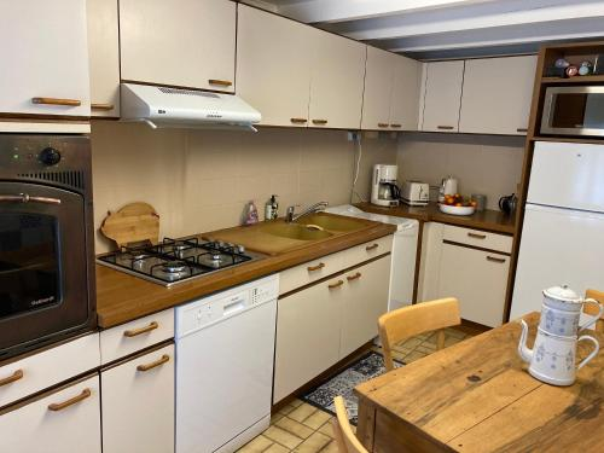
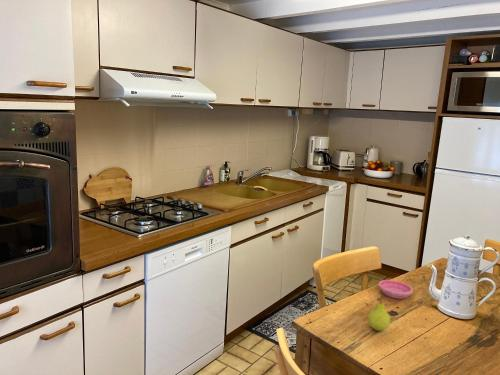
+ saucer [377,279,414,300]
+ fruit [367,291,391,332]
